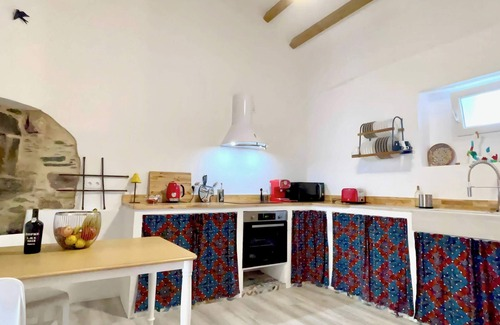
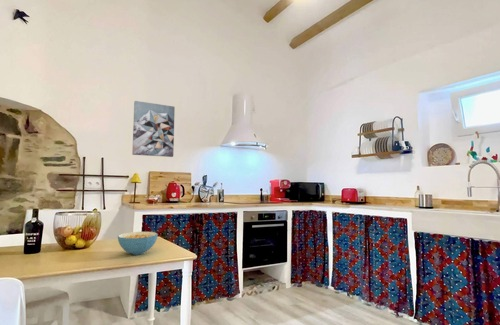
+ wall art [131,100,176,158]
+ cereal bowl [117,231,159,256]
